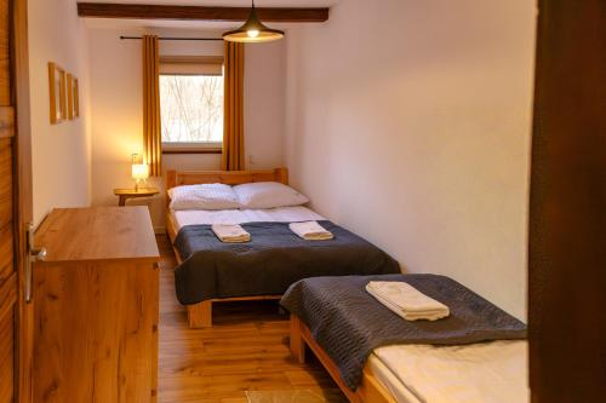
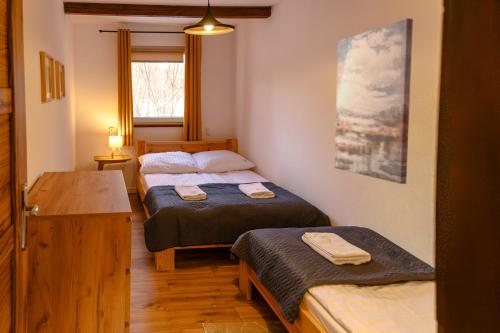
+ wall art [334,17,414,185]
